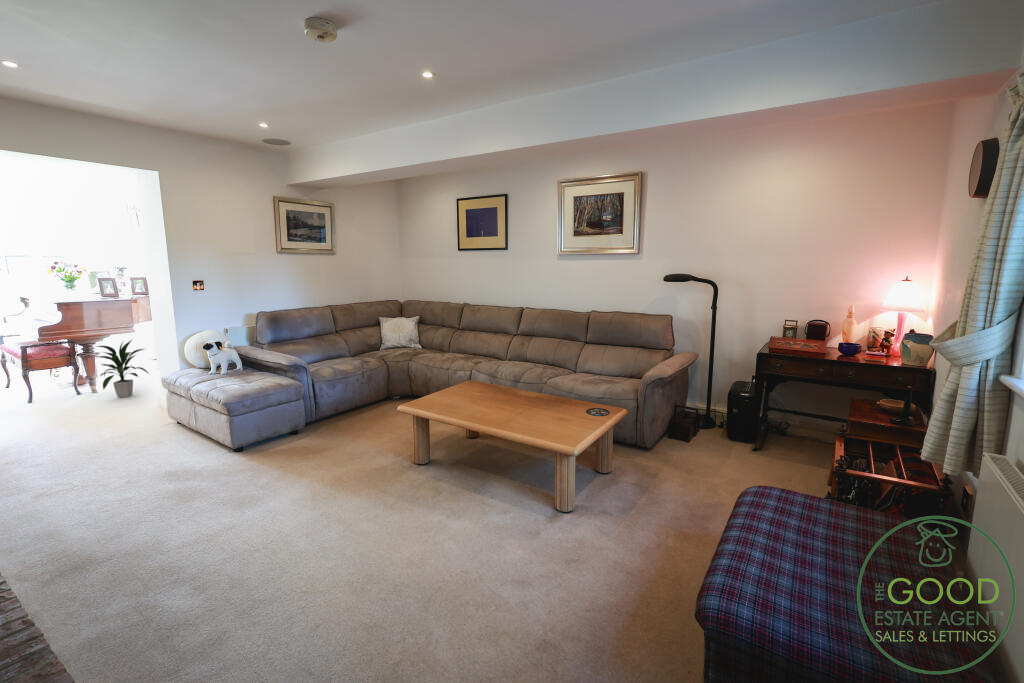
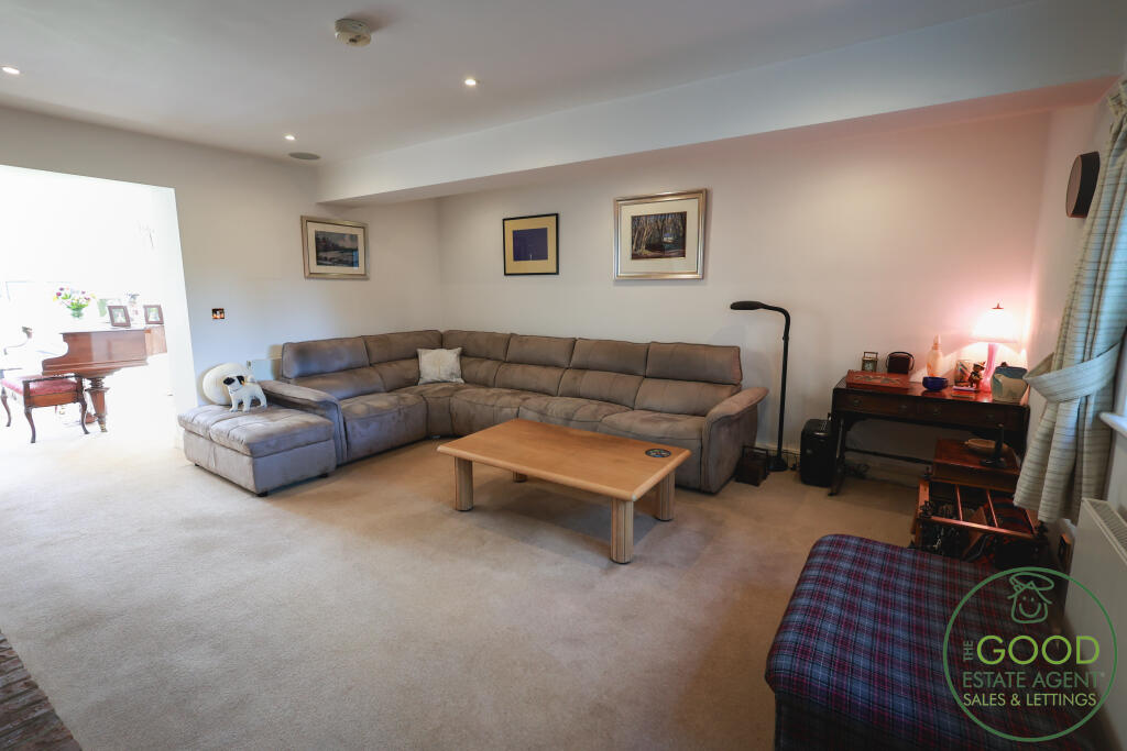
- indoor plant [91,339,151,398]
